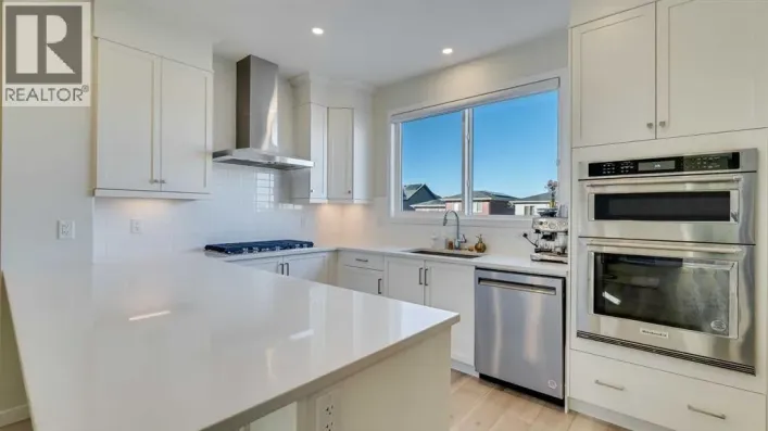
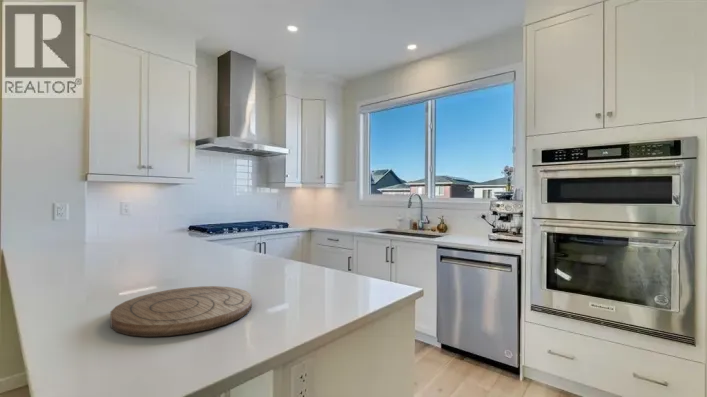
+ cutting board [110,285,253,338]
